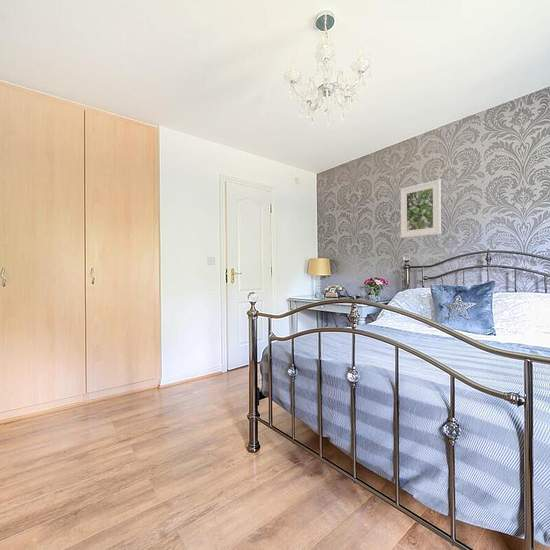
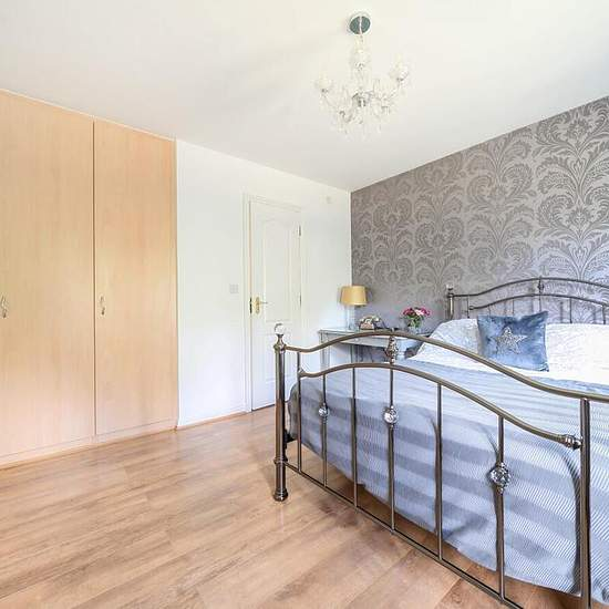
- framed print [400,179,442,239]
